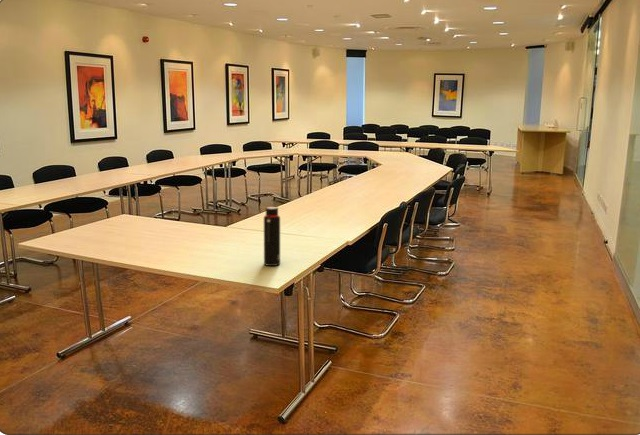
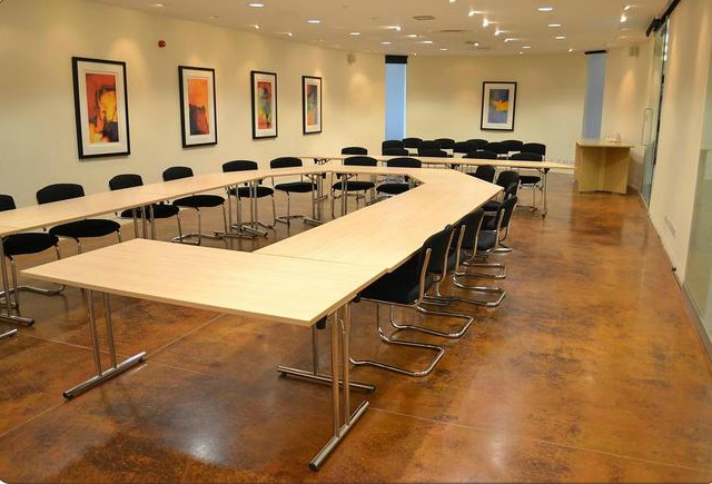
- water bottle [263,206,281,267]
